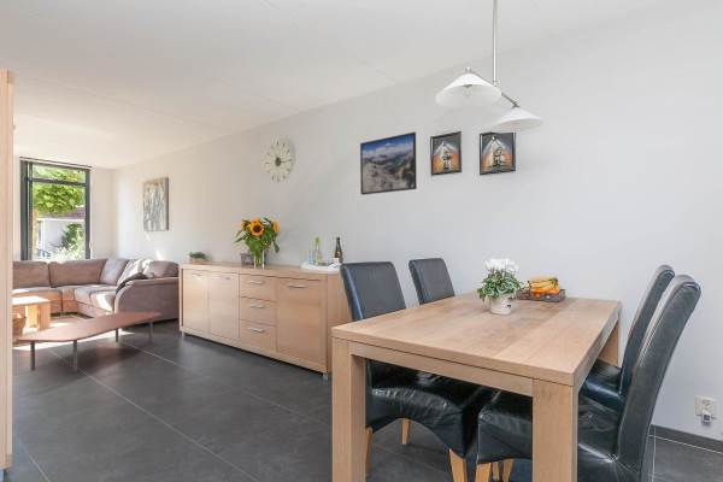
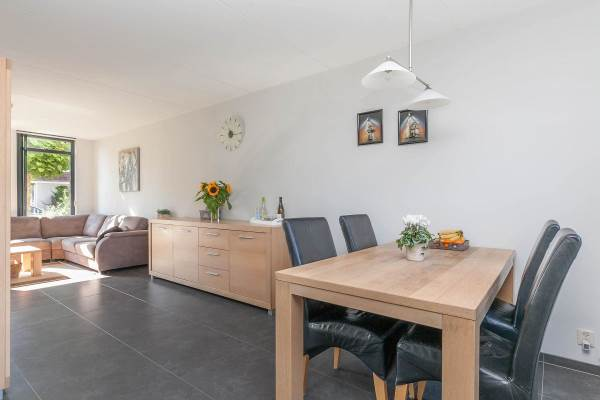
- coffee table [14,311,163,374]
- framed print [359,131,418,196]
